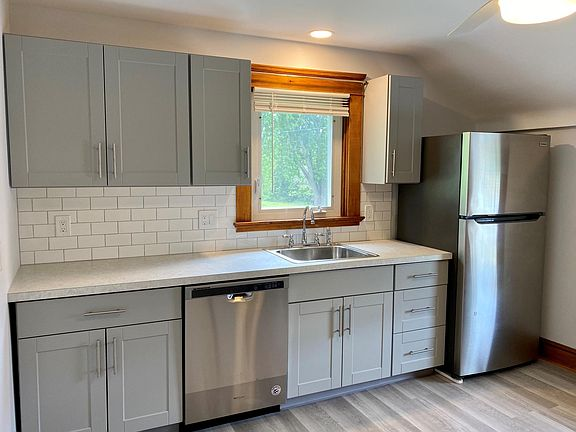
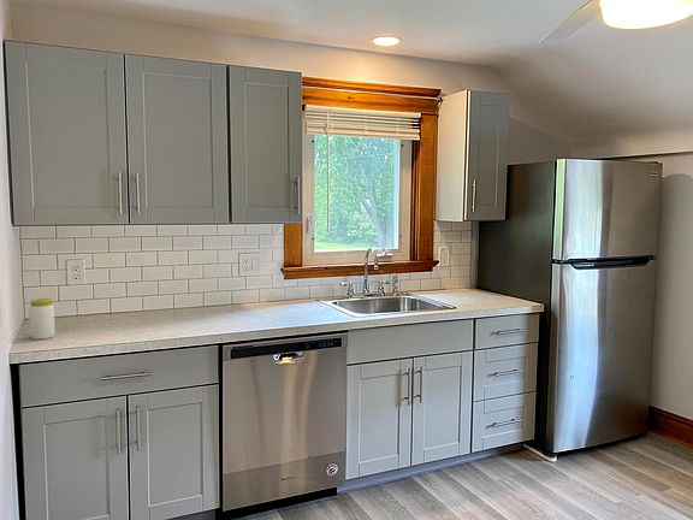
+ jar [28,297,57,341]
